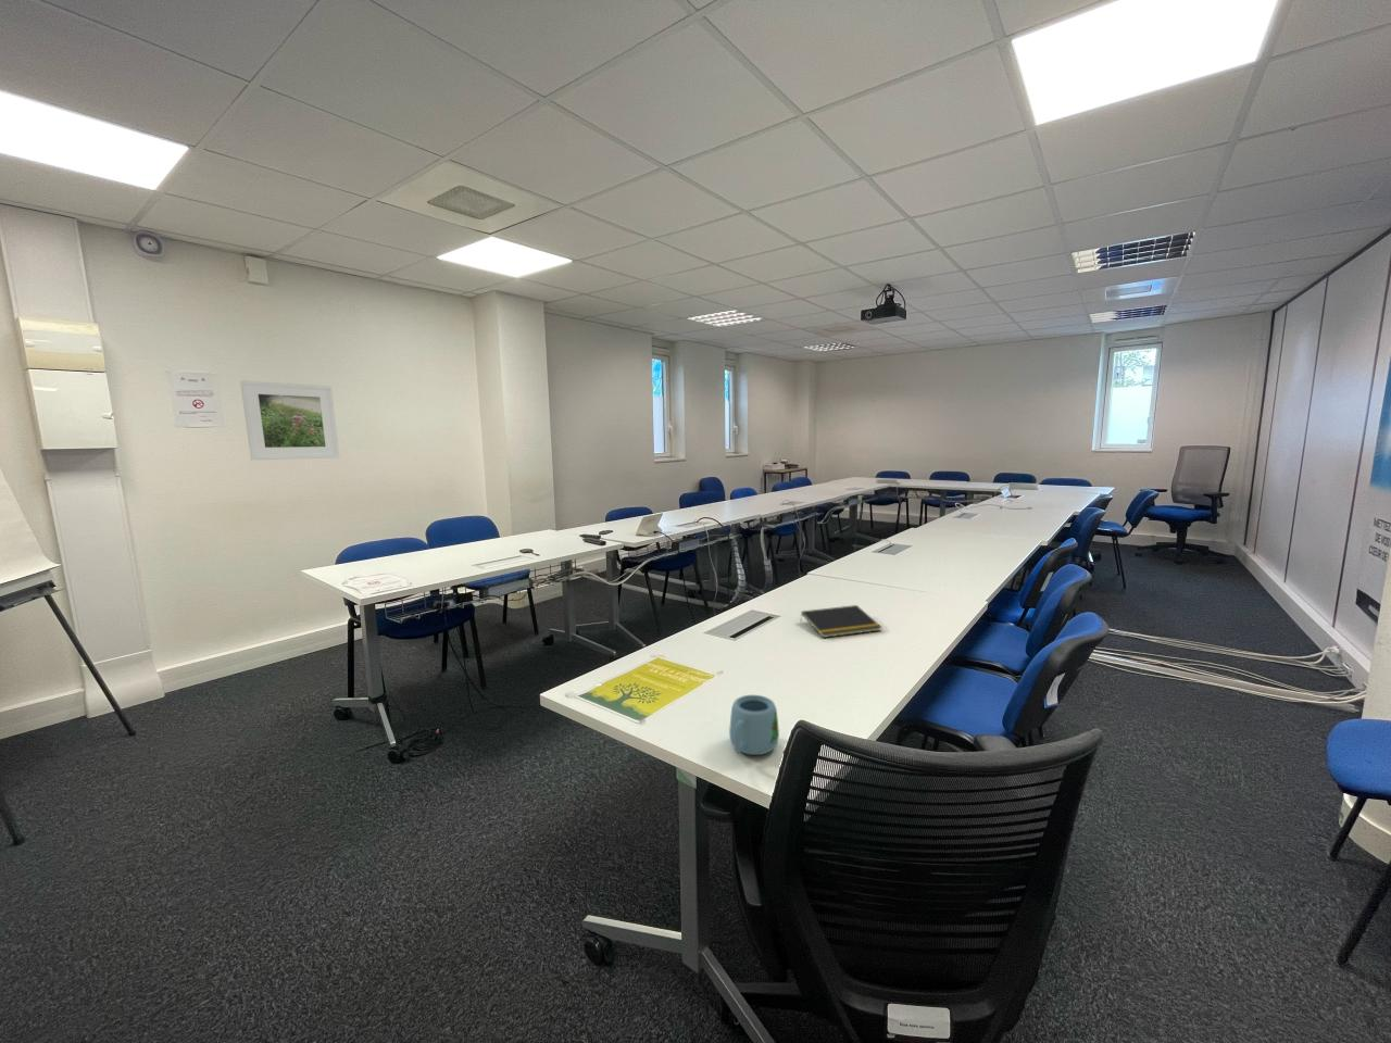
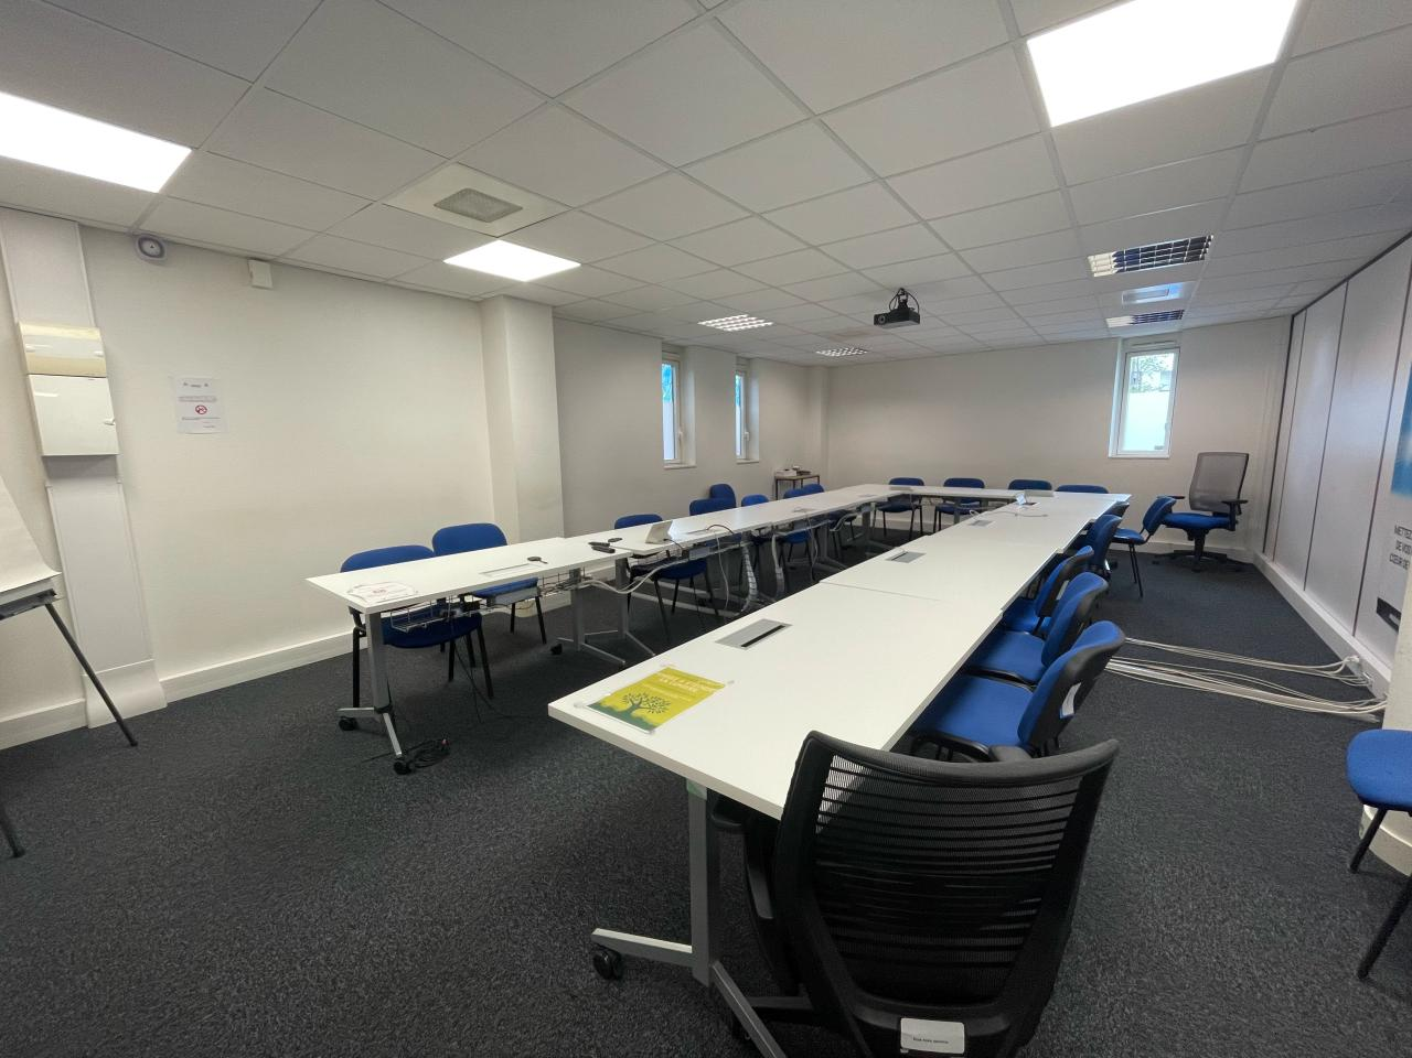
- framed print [239,379,341,460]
- notepad [798,604,884,639]
- mug [728,695,780,756]
